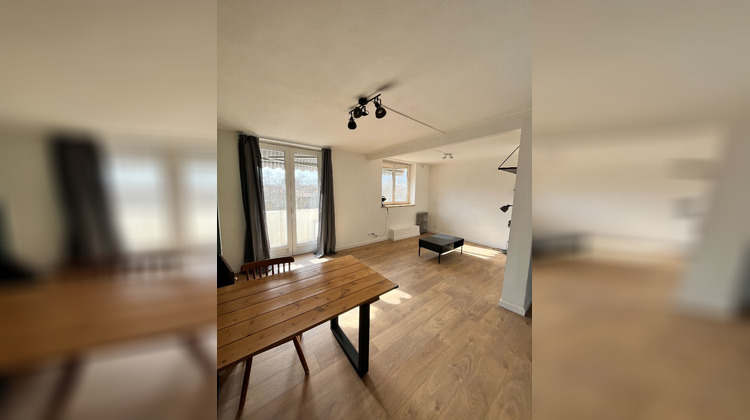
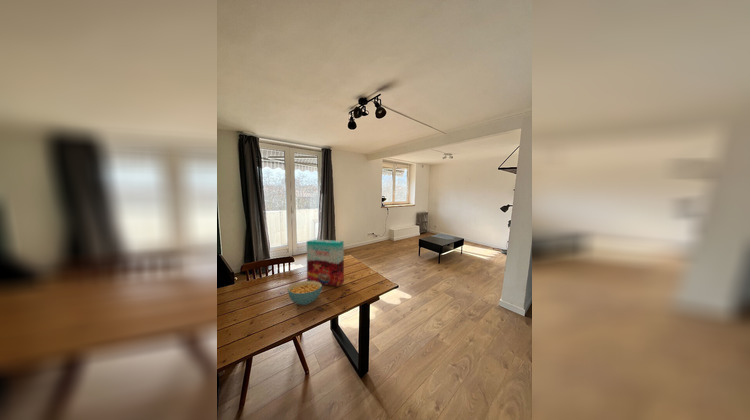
+ cereal box [306,238,345,287]
+ cereal bowl [287,280,323,306]
